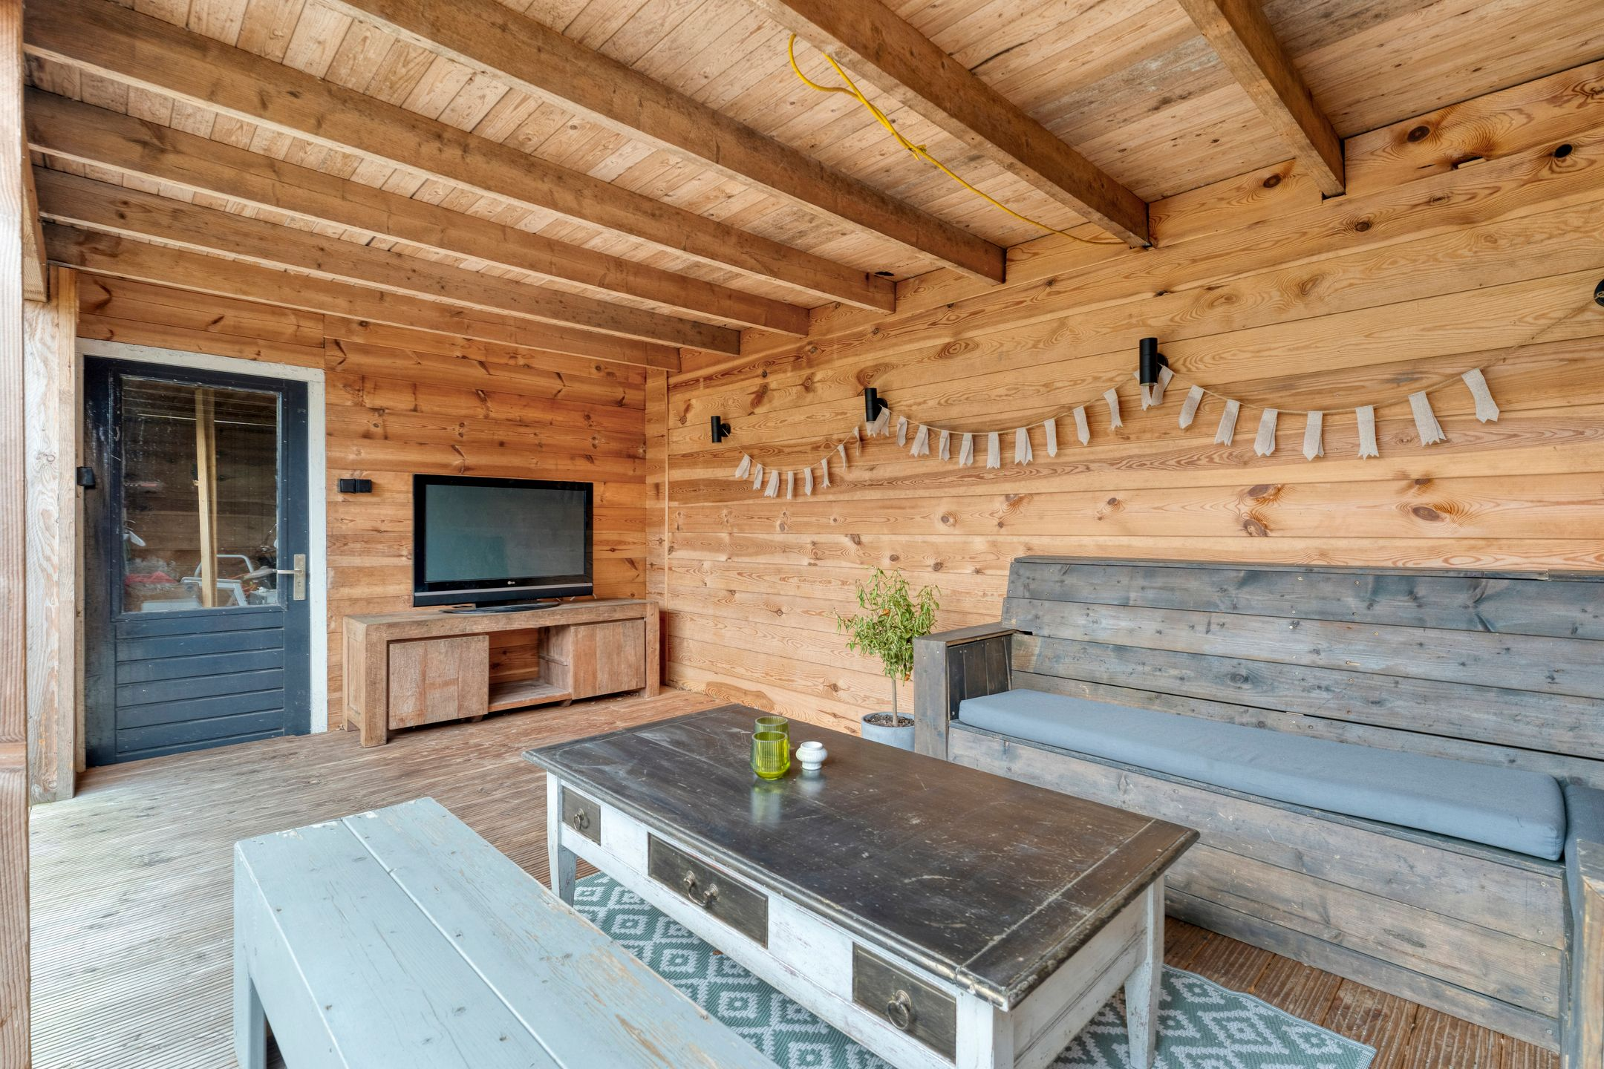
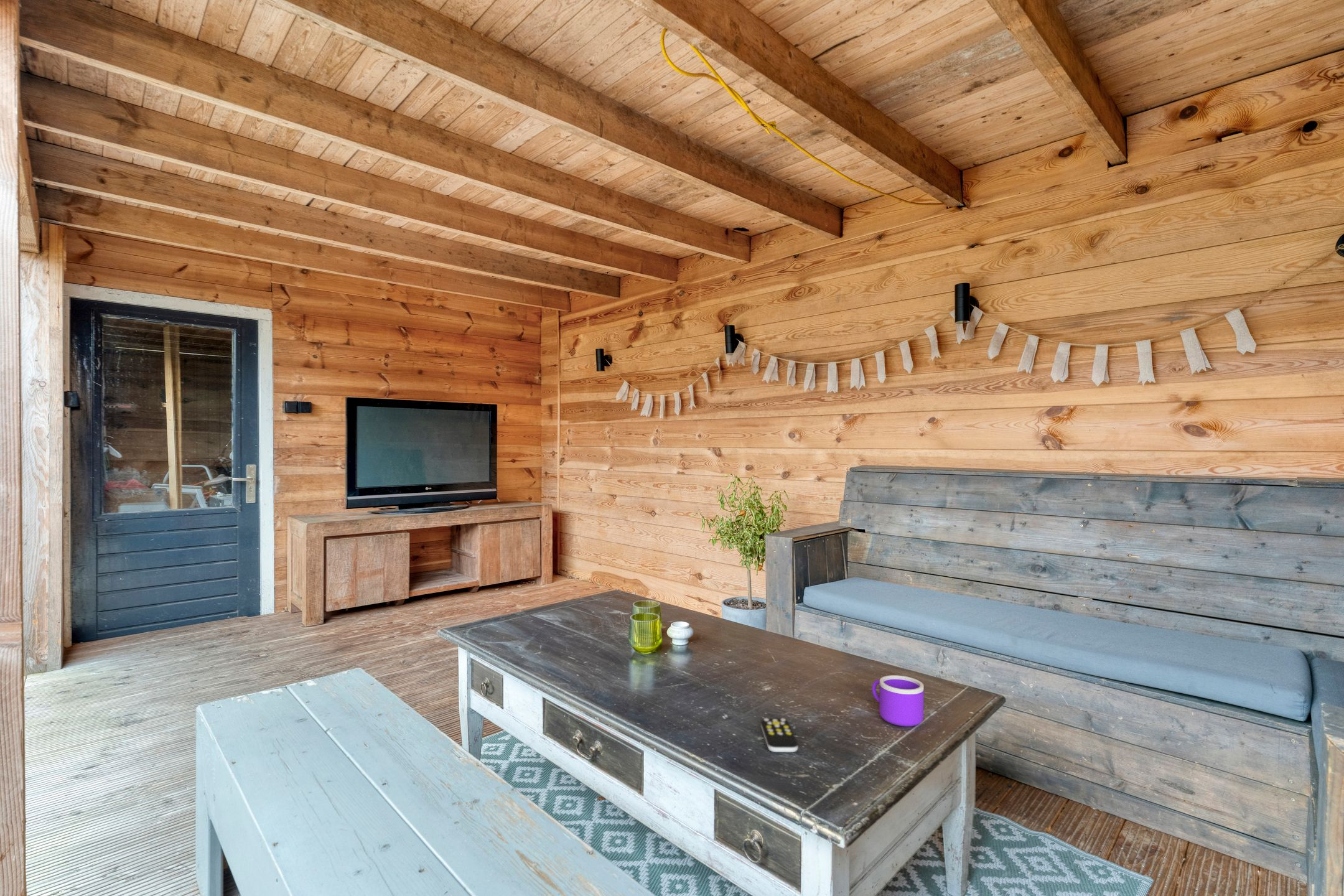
+ remote control [760,717,798,753]
+ mug [871,674,924,727]
